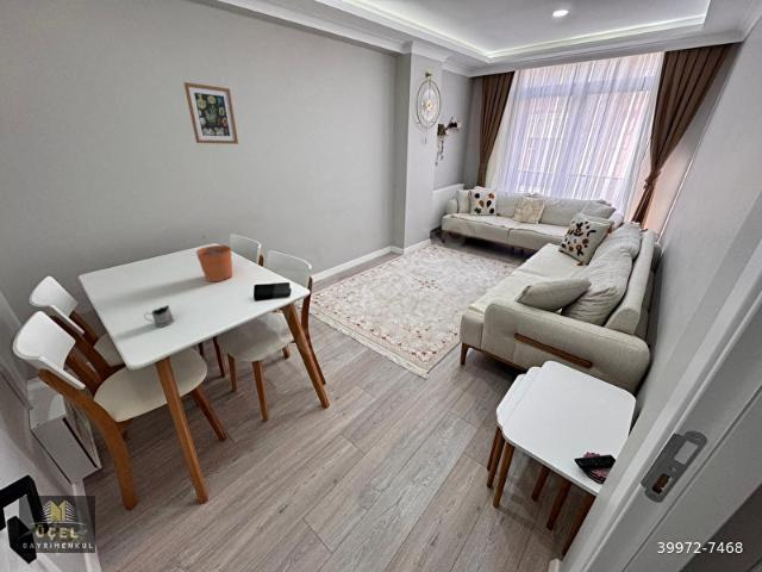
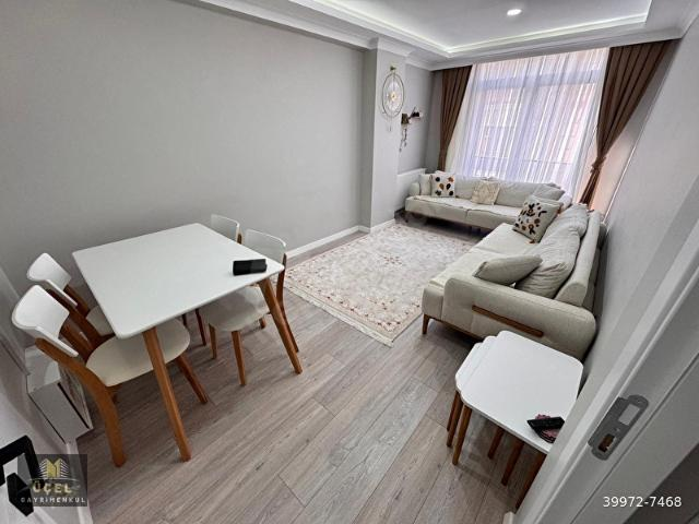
- tea glass holder [143,304,175,328]
- plant pot [195,235,233,282]
- wall art [182,81,239,145]
